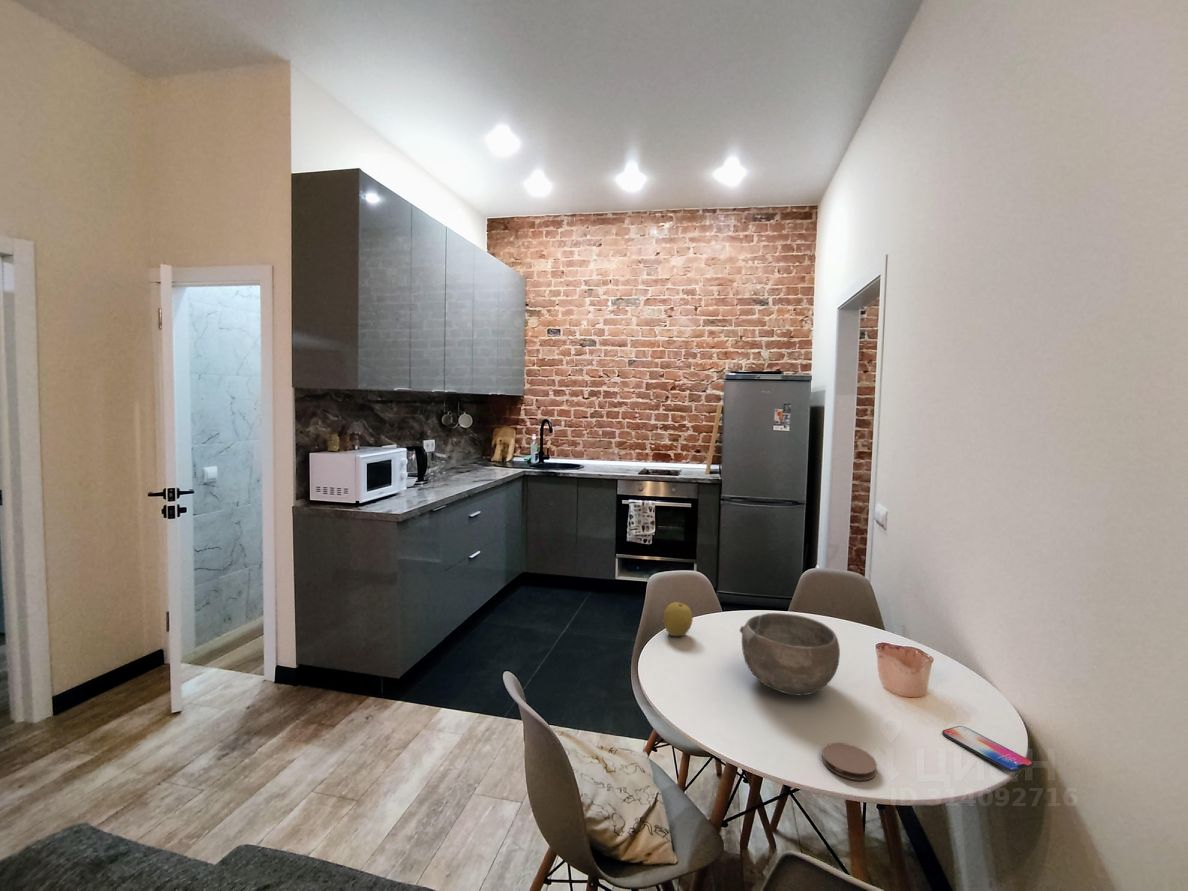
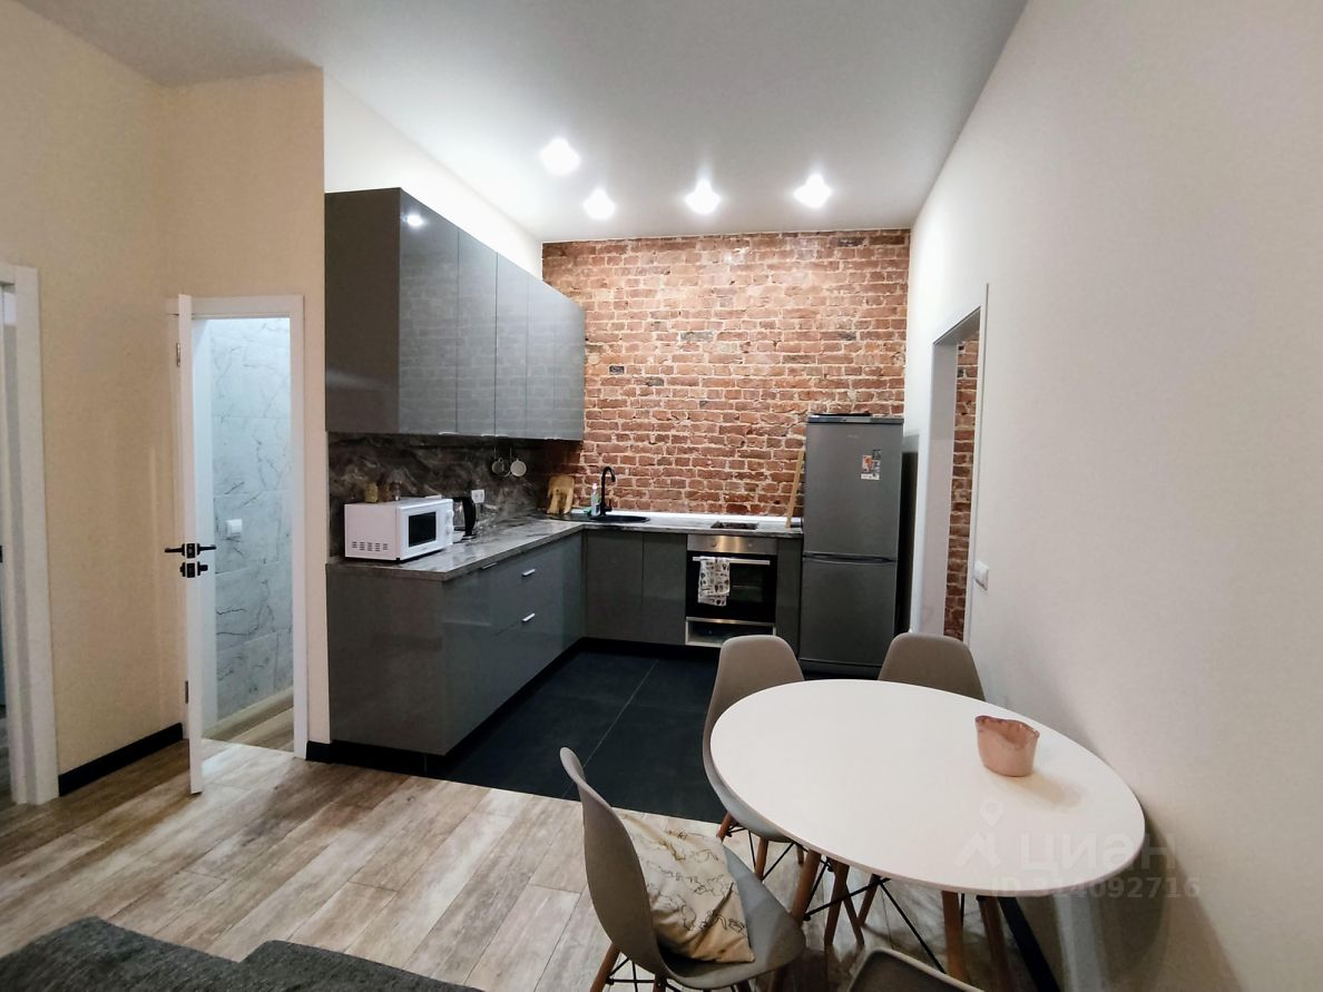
- bowl [739,612,841,696]
- fruit [663,601,694,637]
- smartphone [941,725,1034,773]
- coaster [821,742,878,781]
